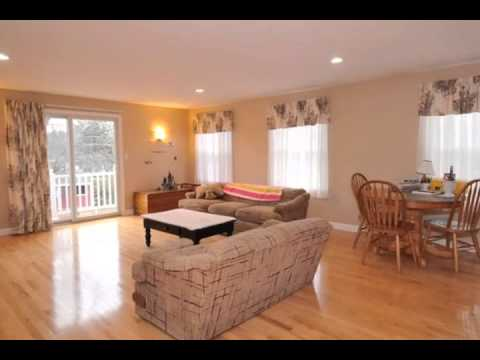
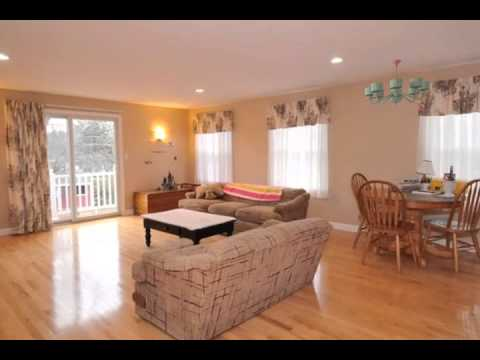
+ chandelier [364,59,431,107]
